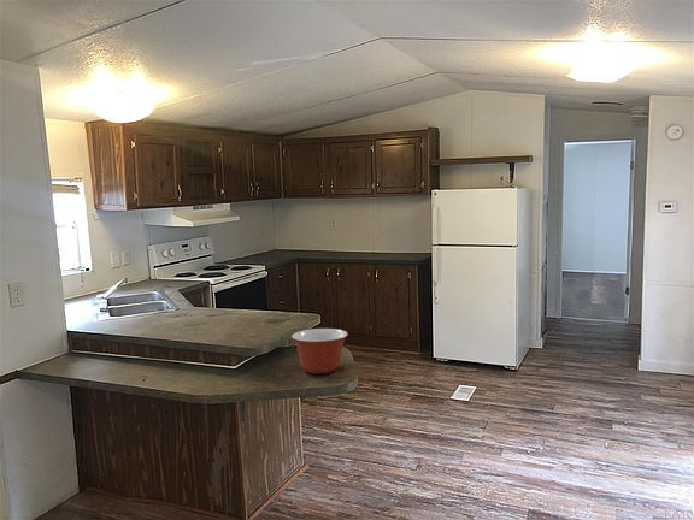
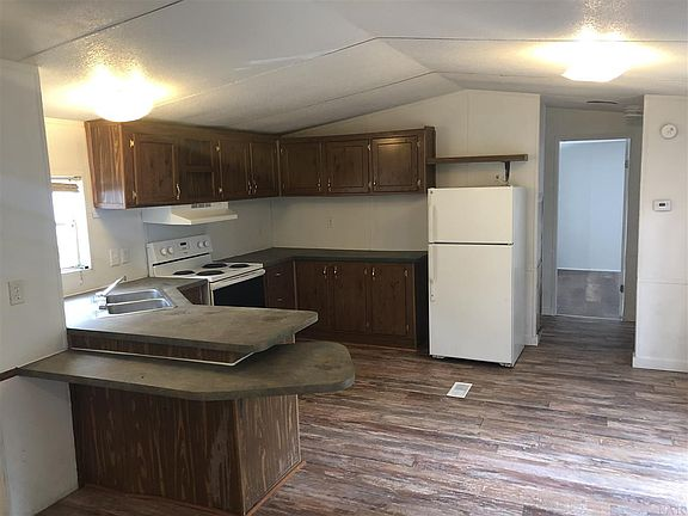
- mixing bowl [290,327,349,374]
